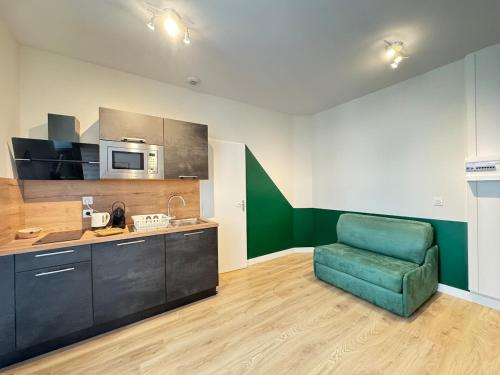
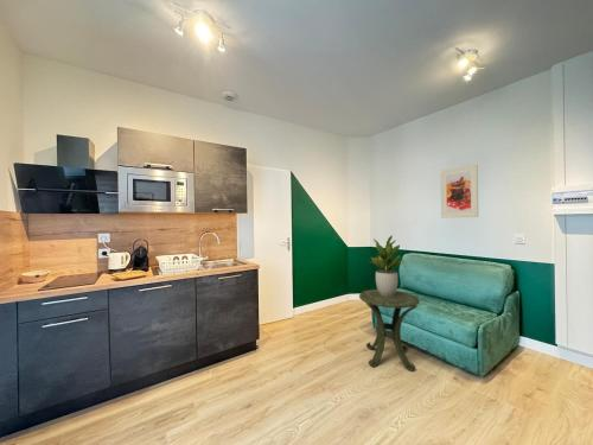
+ potted plant [368,234,409,295]
+ side table [358,288,420,371]
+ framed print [439,164,479,220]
